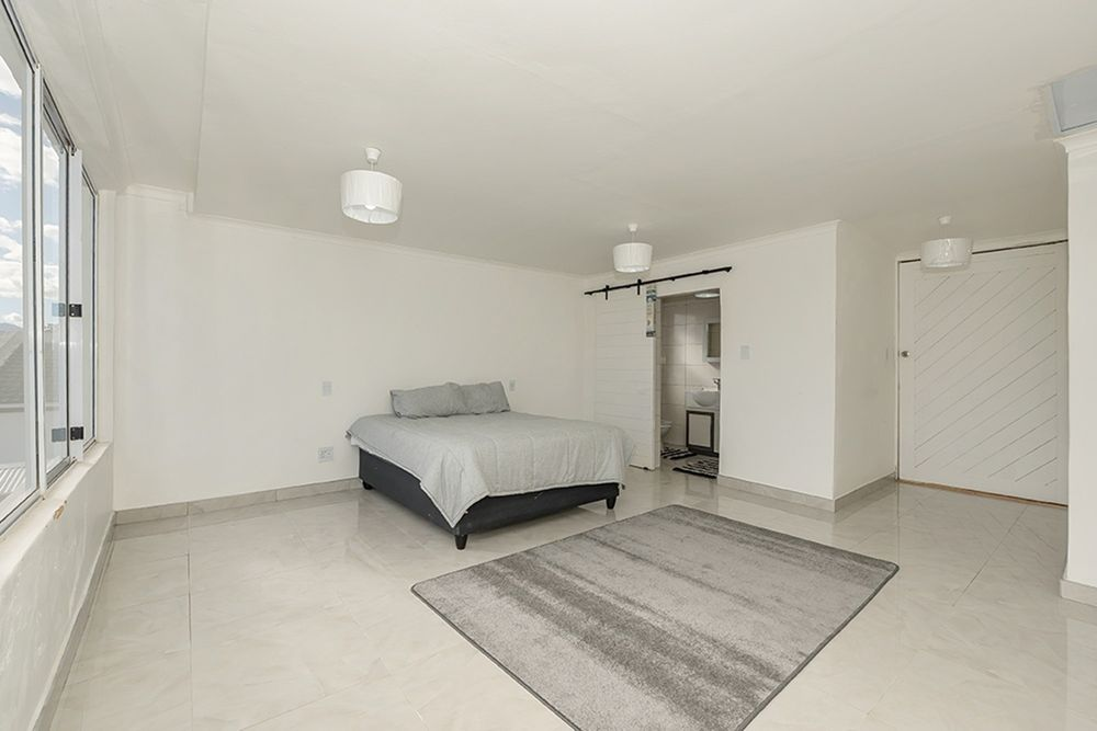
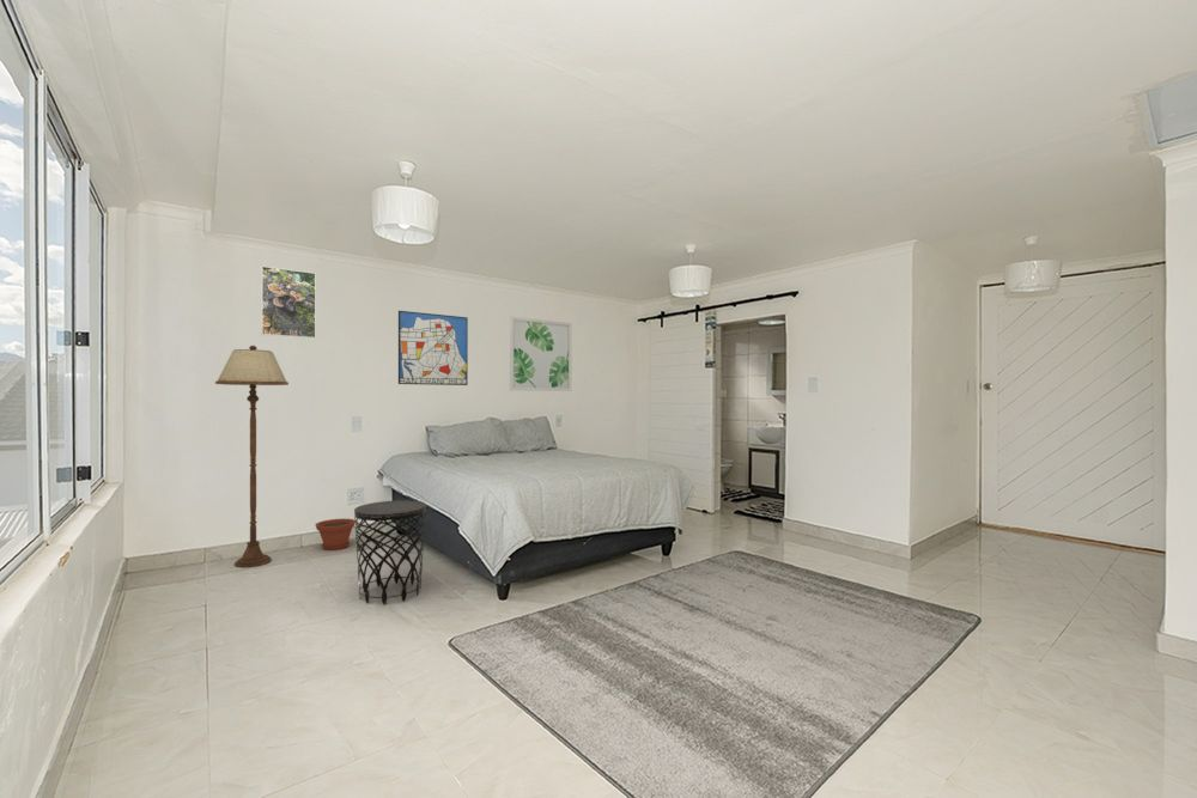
+ side table [353,499,427,605]
+ wall art [509,316,573,392]
+ plant pot [314,518,356,552]
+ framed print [260,266,317,340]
+ wall art [397,310,469,386]
+ floor lamp [214,345,290,568]
